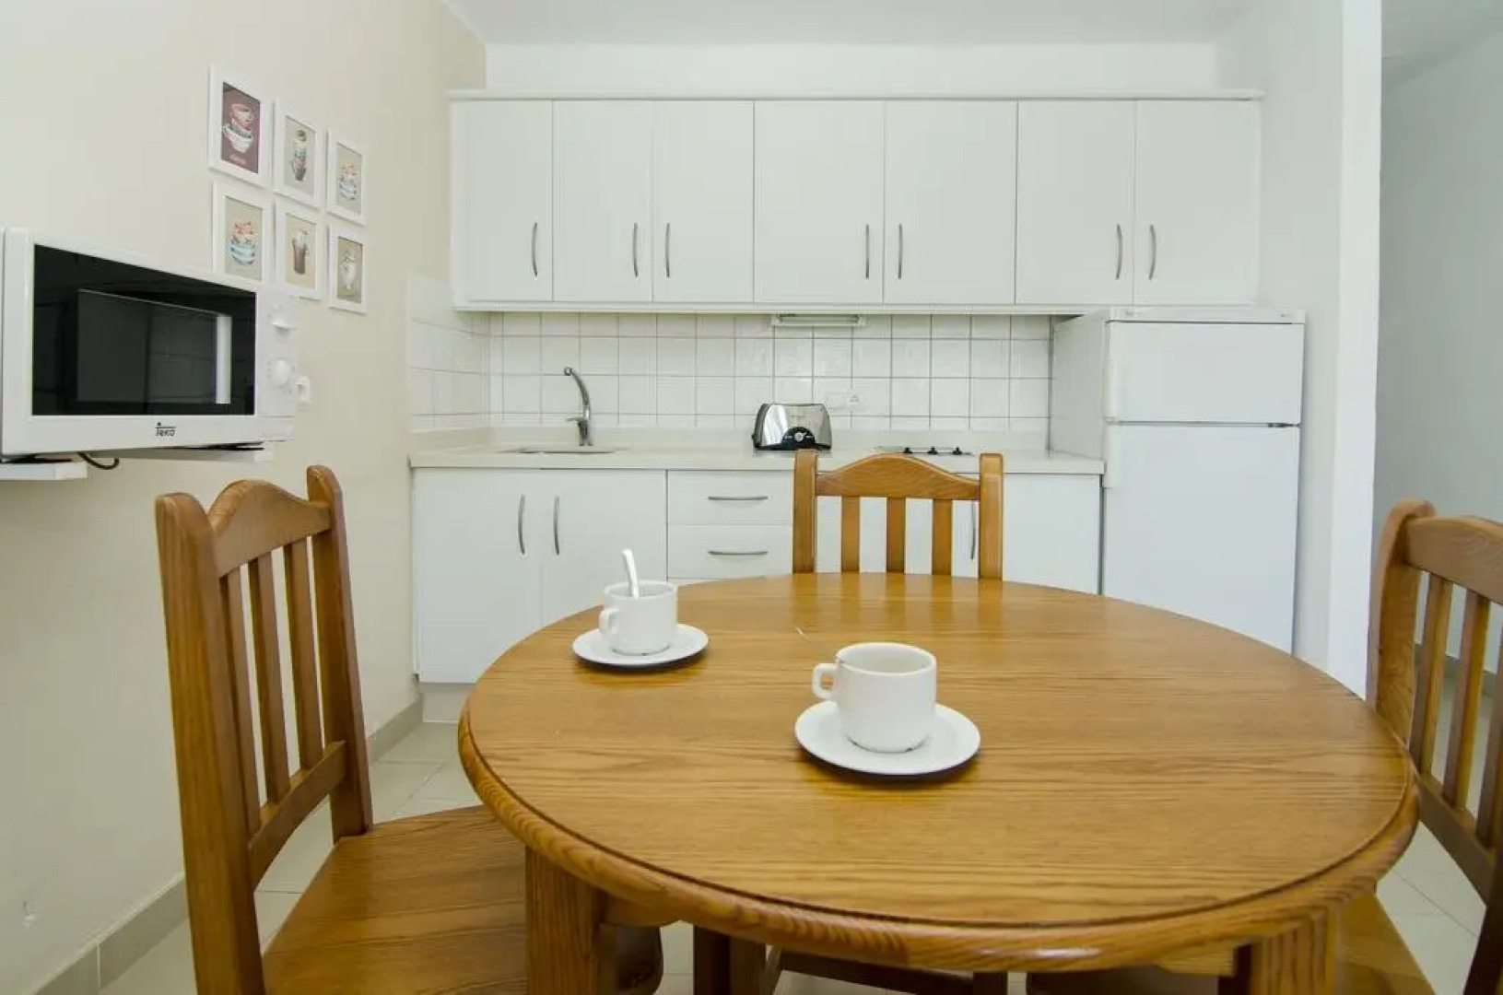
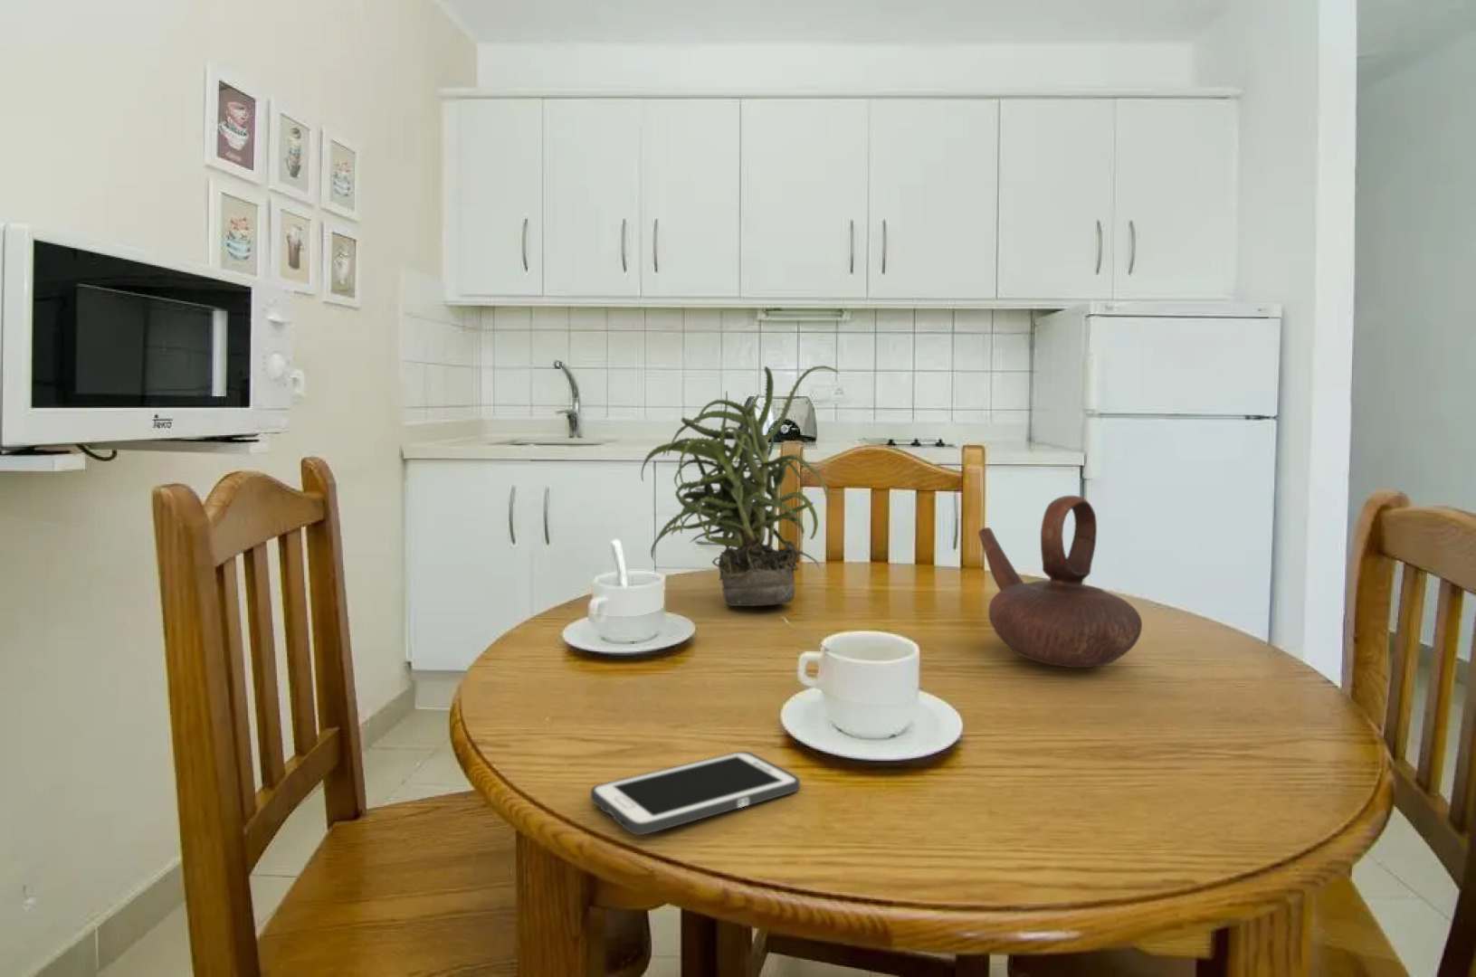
+ cell phone [590,751,801,836]
+ teapot [977,495,1143,668]
+ potted plant [639,364,841,607]
